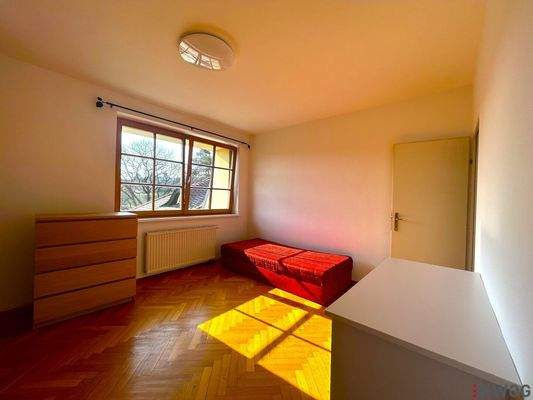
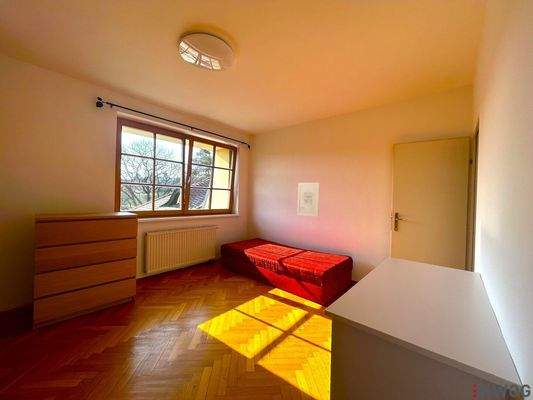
+ wall art [297,182,321,218]
